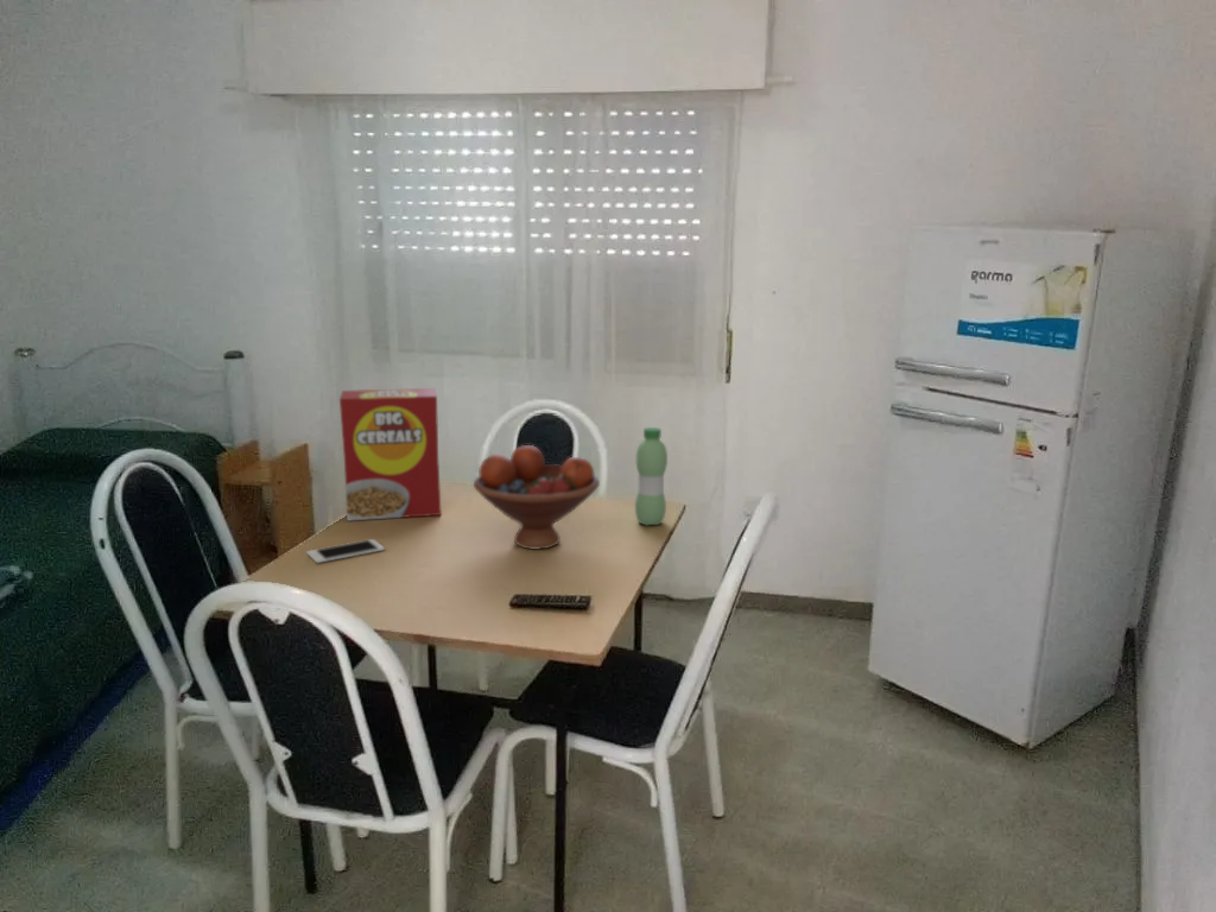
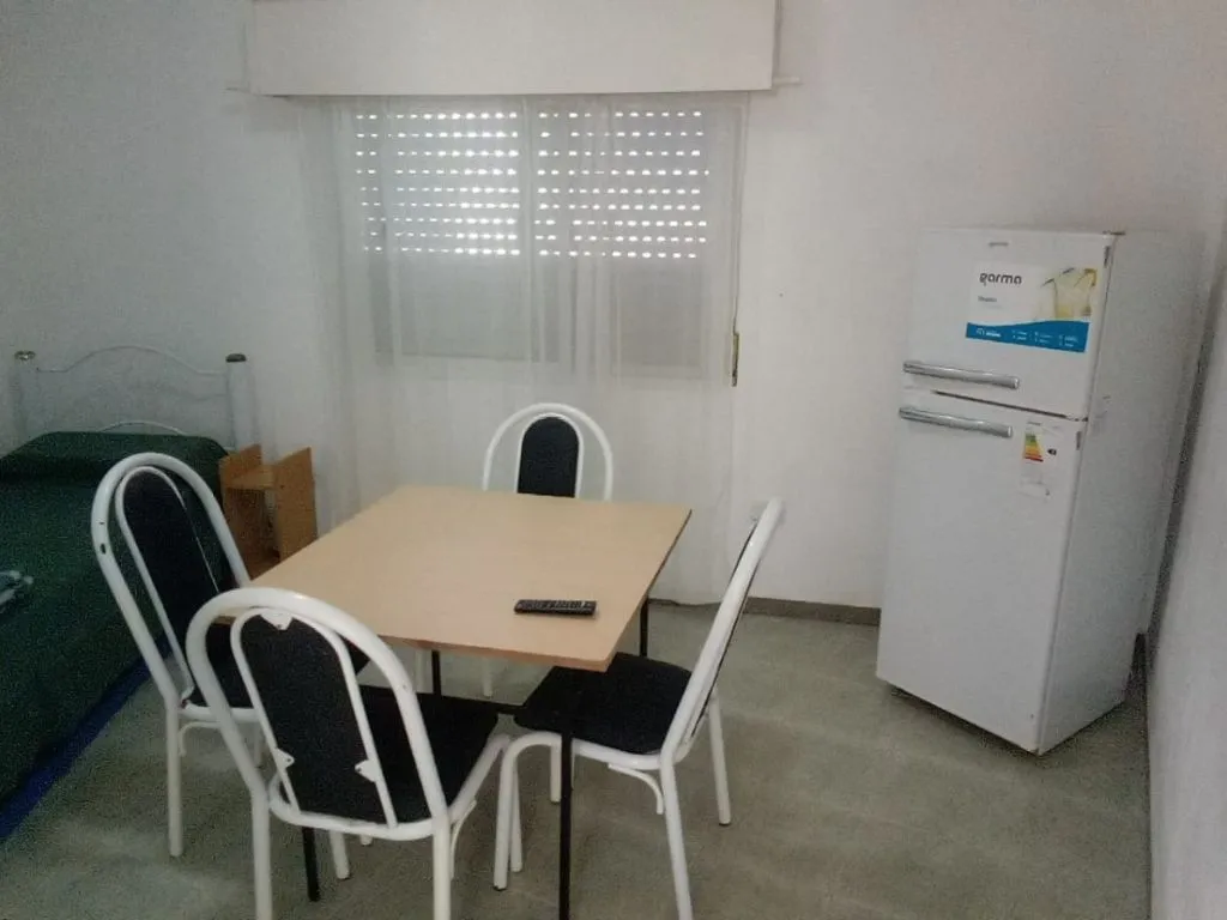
- water bottle [634,426,669,527]
- cell phone [306,538,386,564]
- fruit bowl [473,444,601,550]
- cereal box [338,387,443,522]
